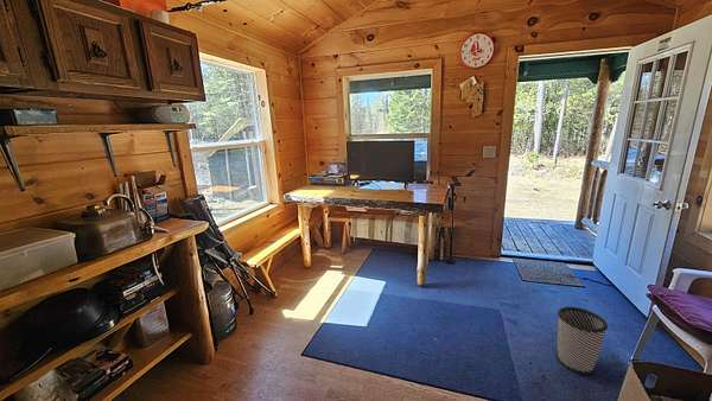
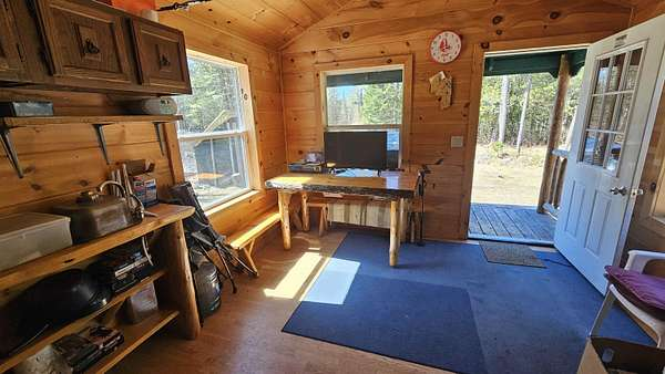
- wastebasket [555,306,609,376]
